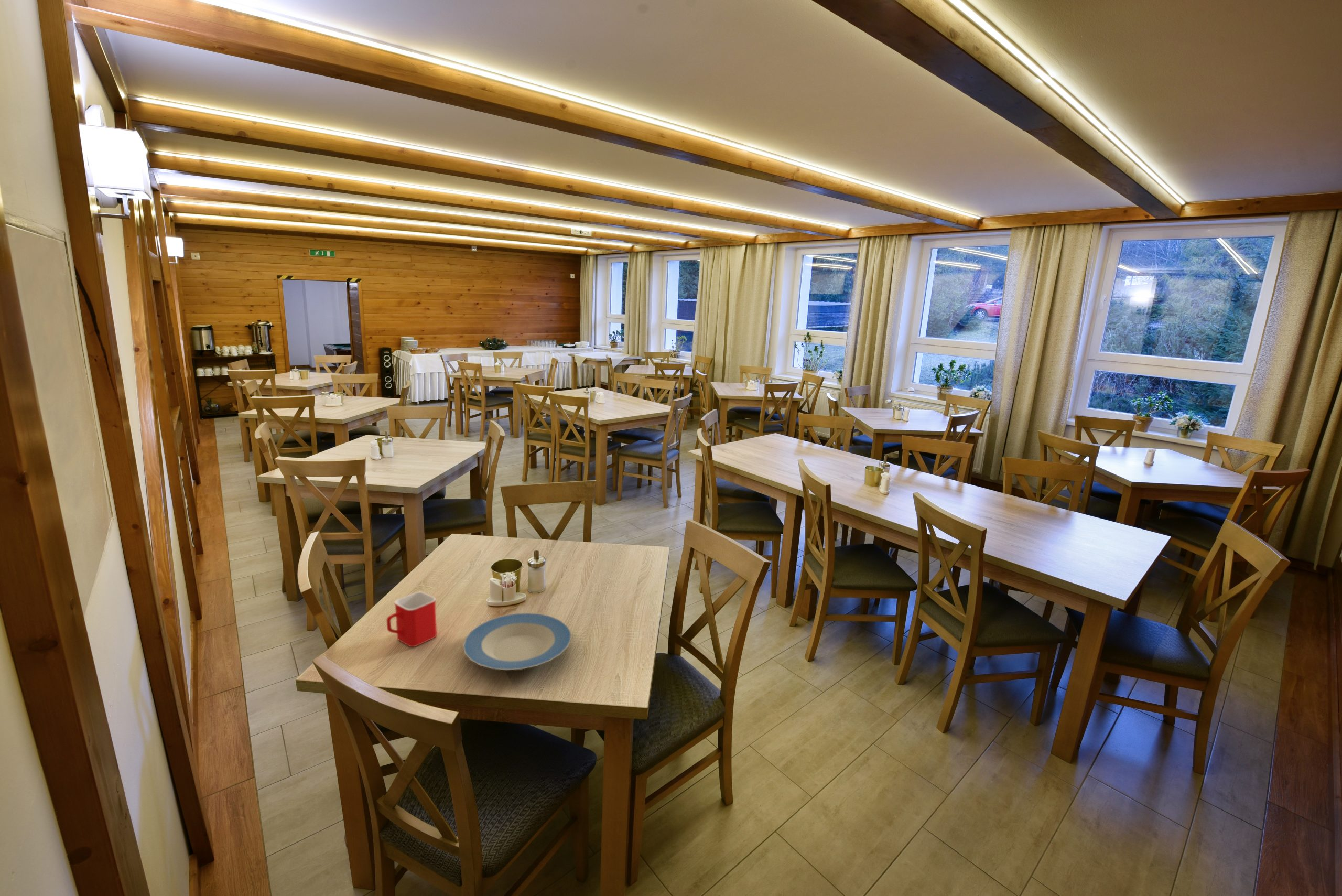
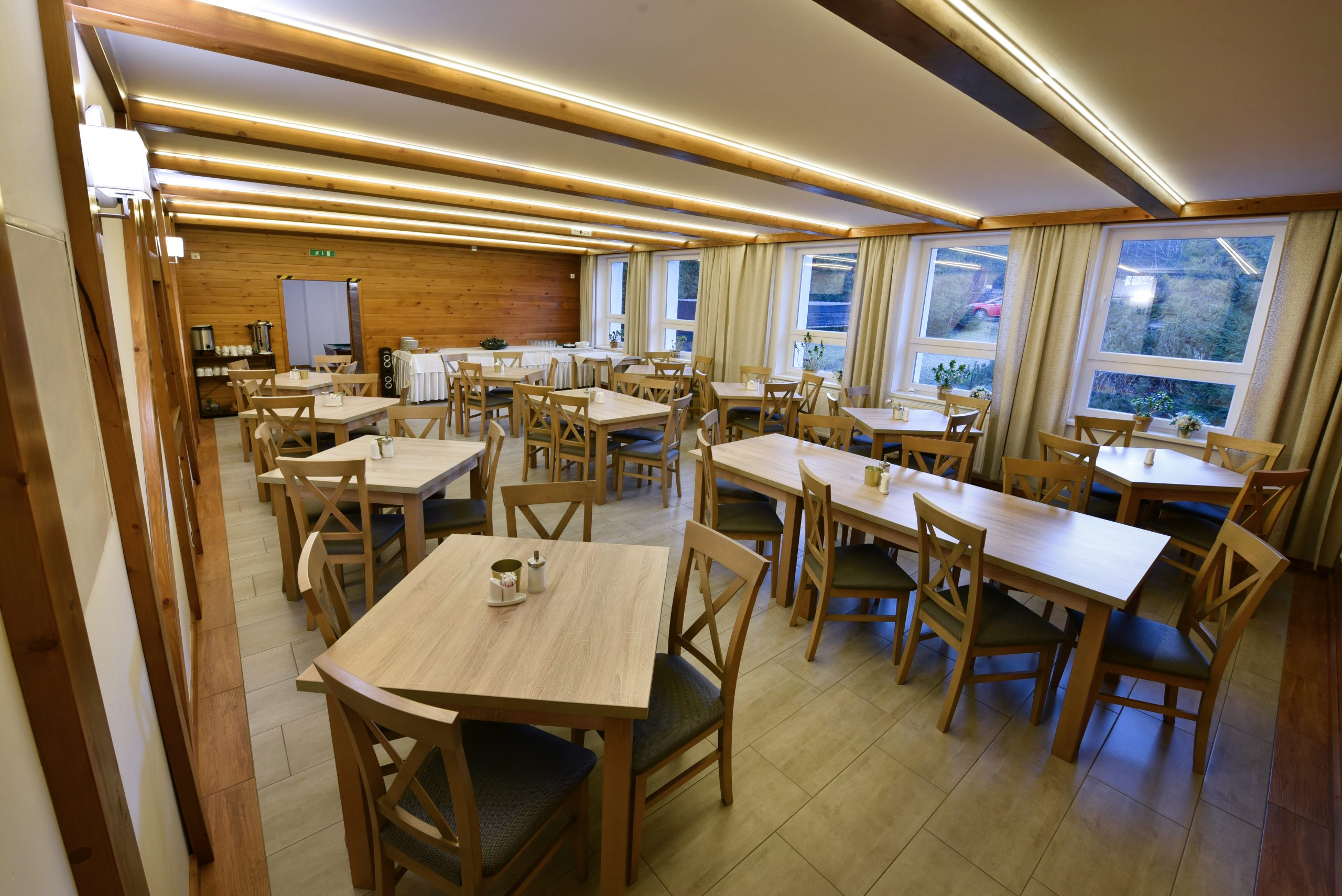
- plate [462,612,572,671]
- mug [386,591,437,647]
